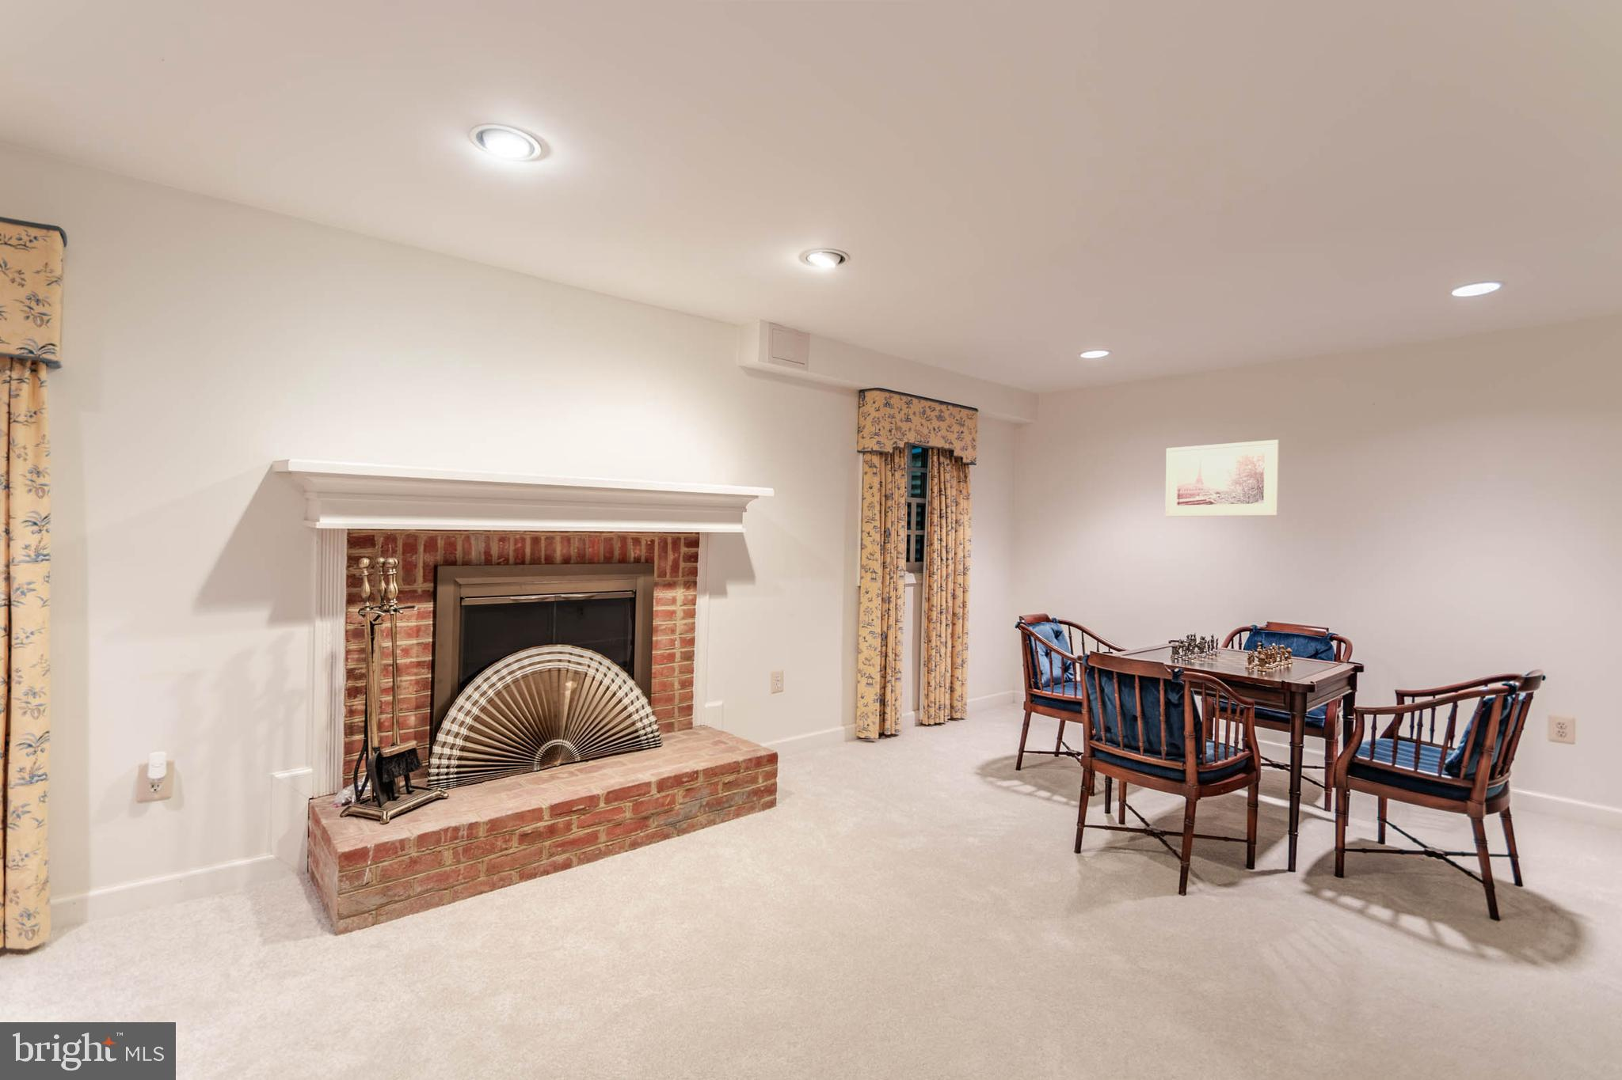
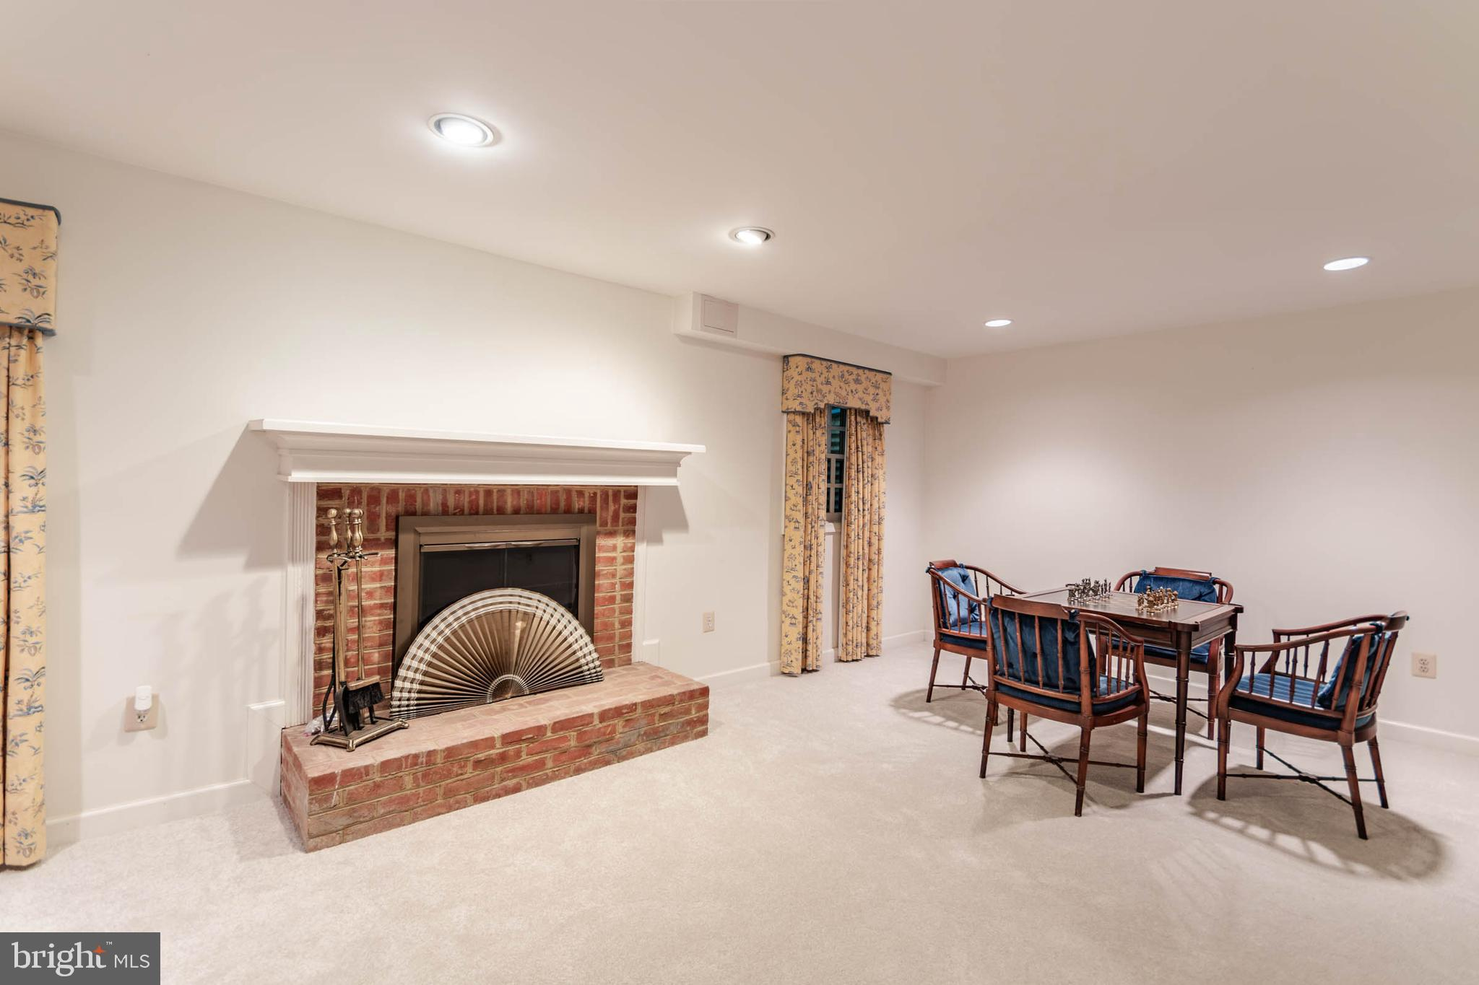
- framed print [1164,439,1280,517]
